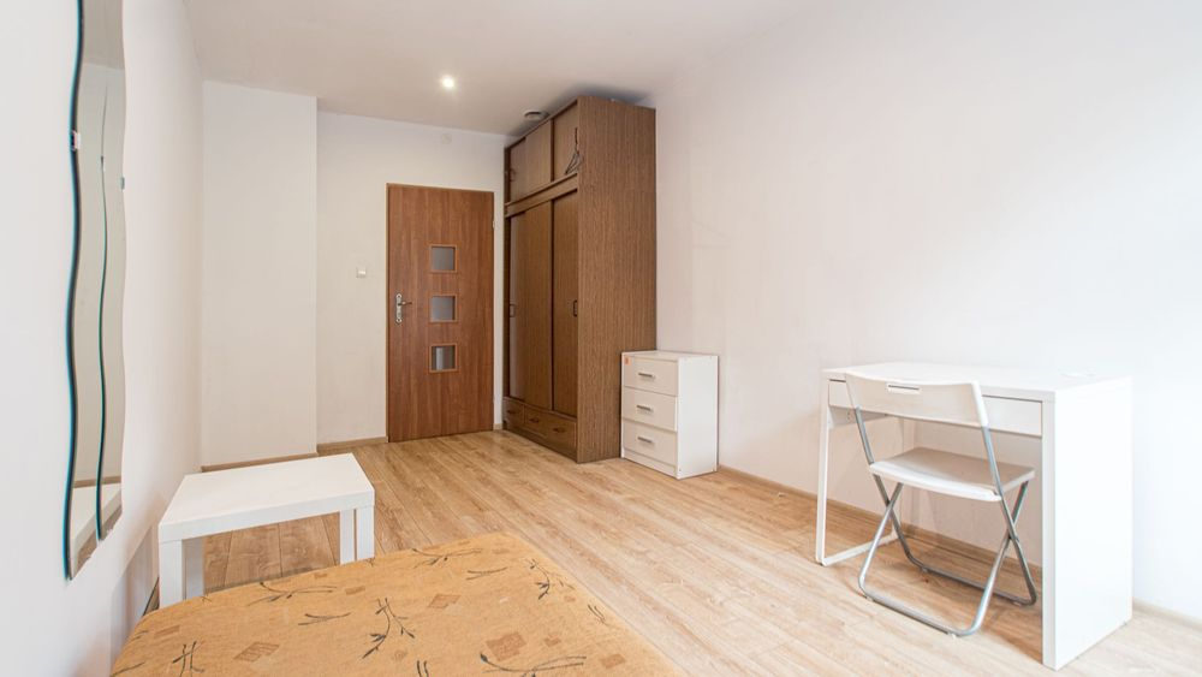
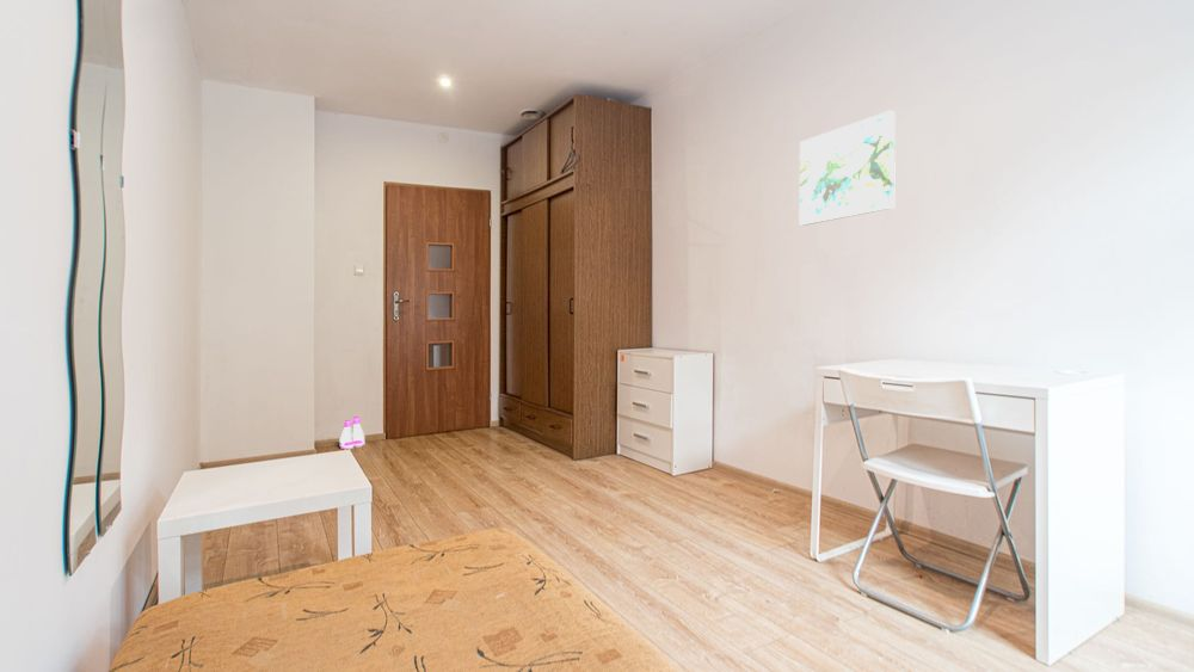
+ boots [338,415,367,450]
+ wall art [799,110,897,227]
